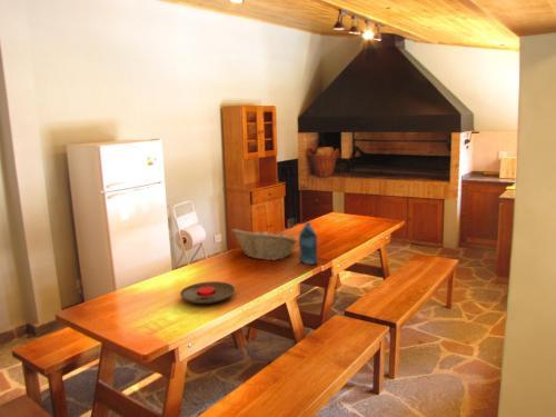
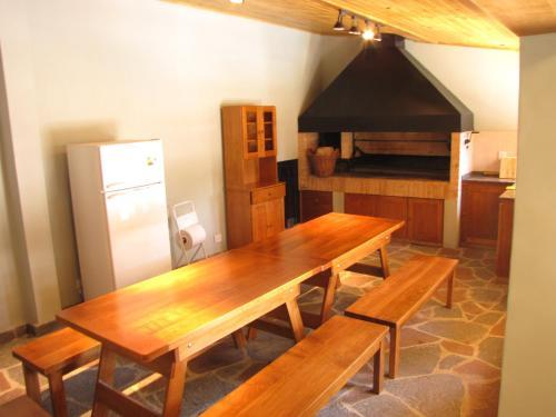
- plate [179,280,237,305]
- bottle [298,221,318,266]
- fruit basket [230,228,299,261]
